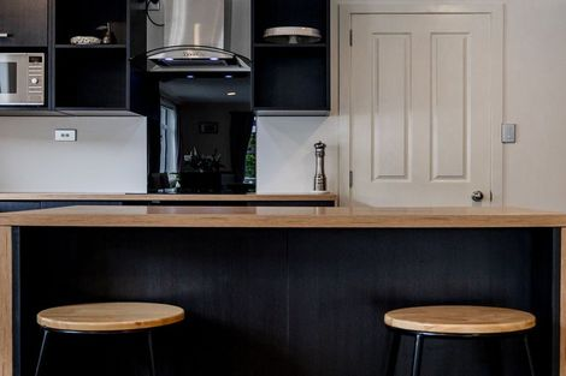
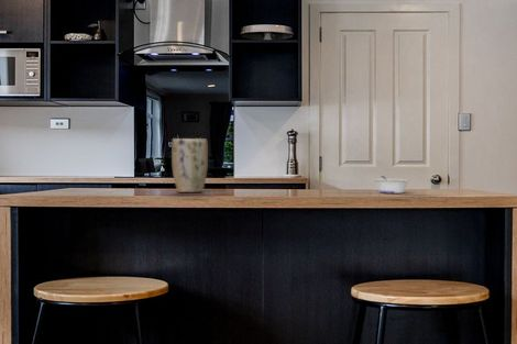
+ plant pot [170,137,209,193]
+ legume [372,175,410,195]
